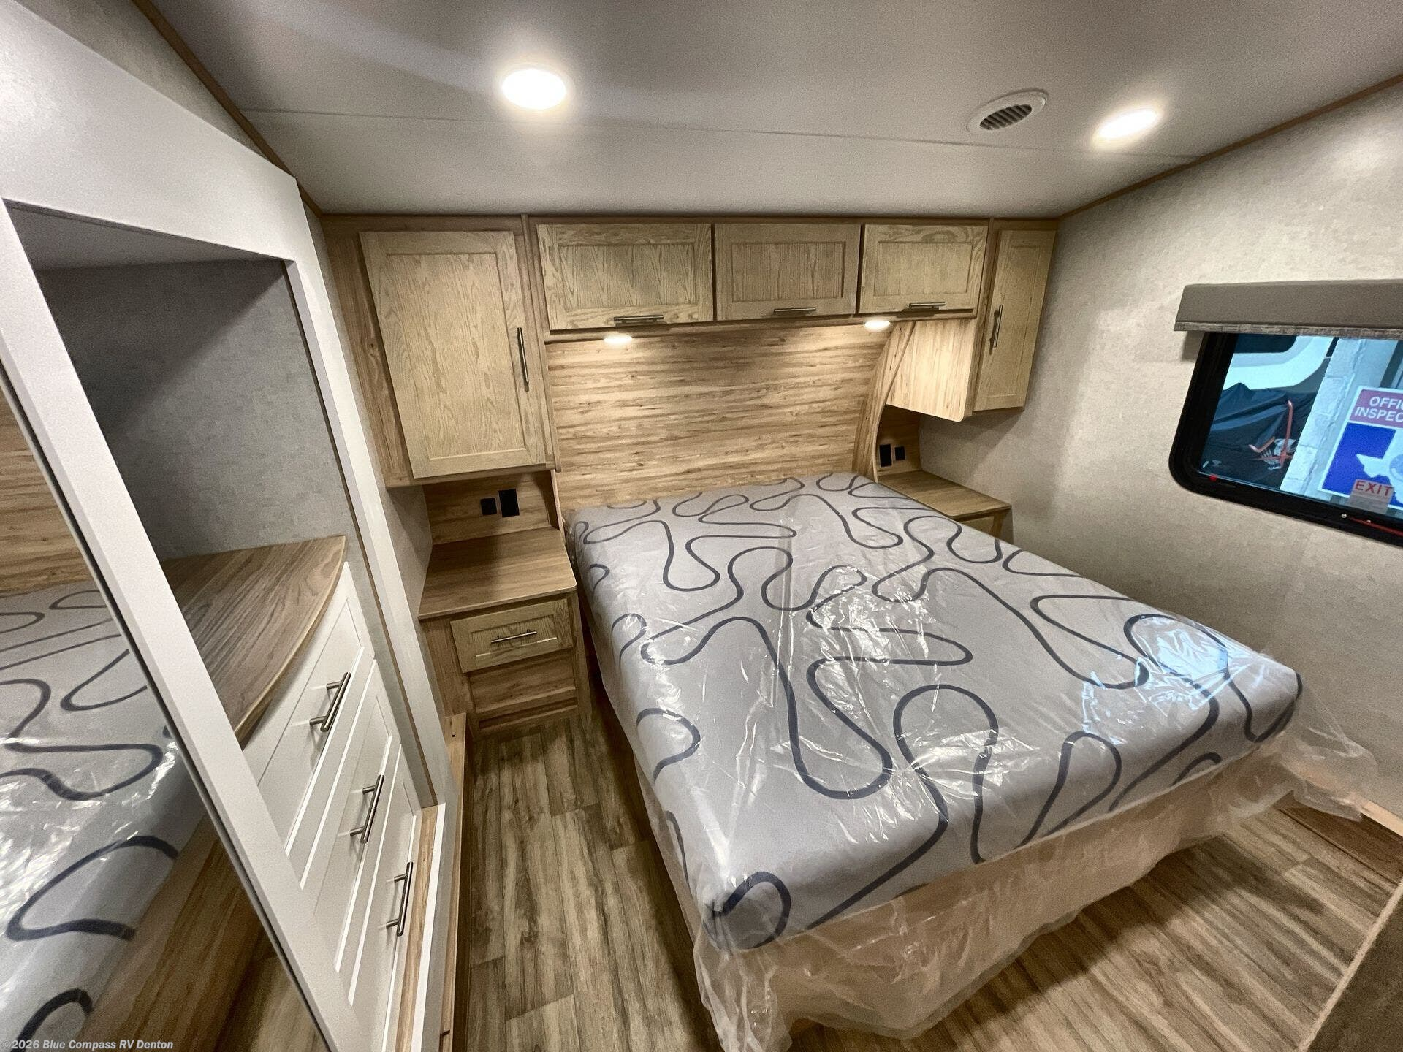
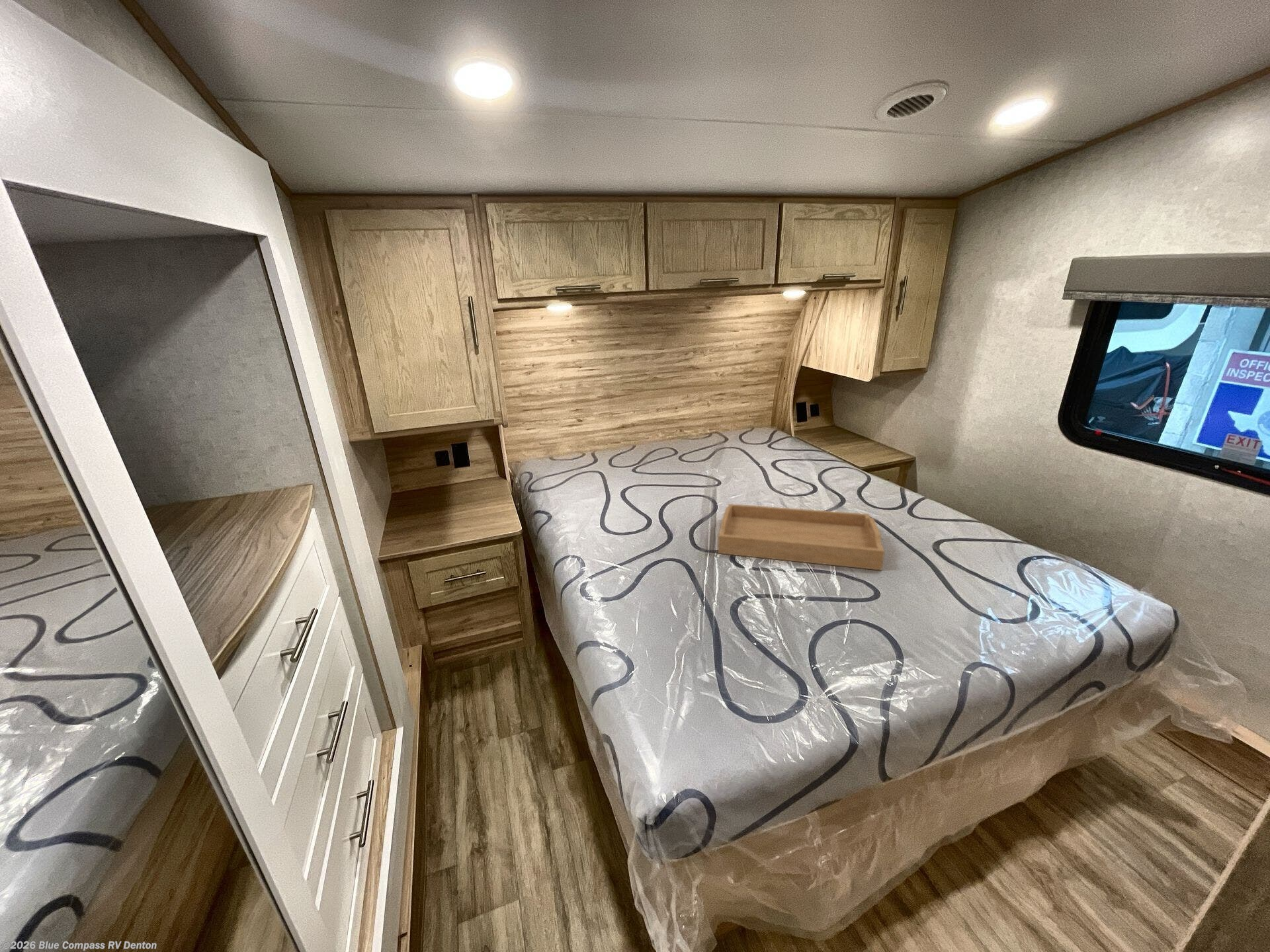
+ serving tray [717,503,885,571]
